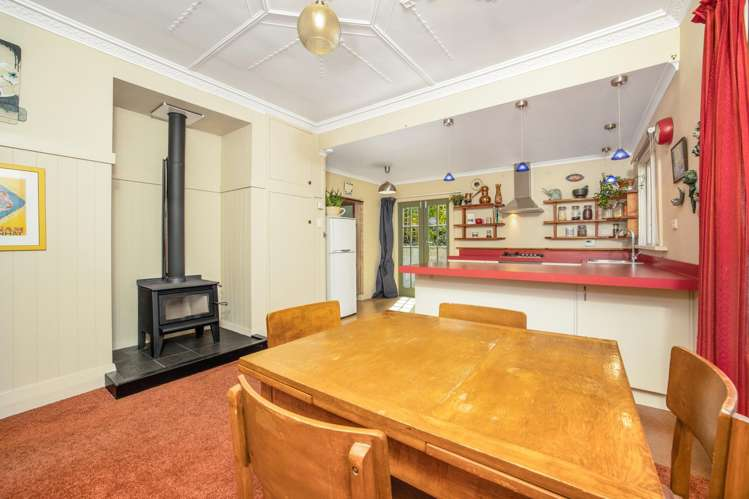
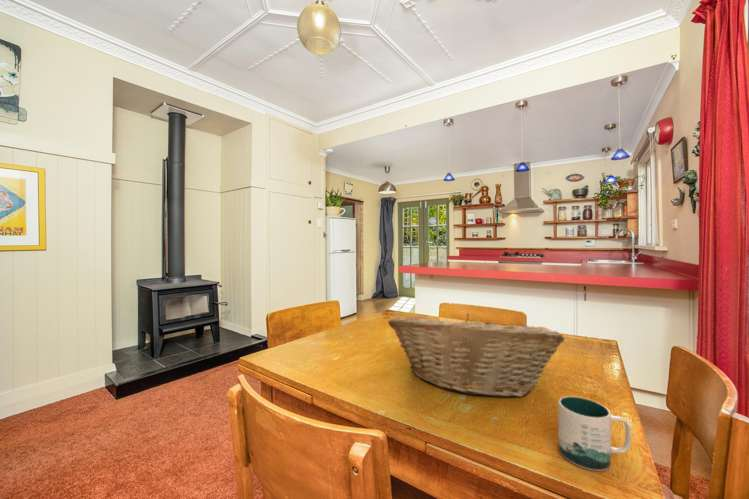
+ fruit basket [387,312,565,398]
+ mug [557,395,632,472]
